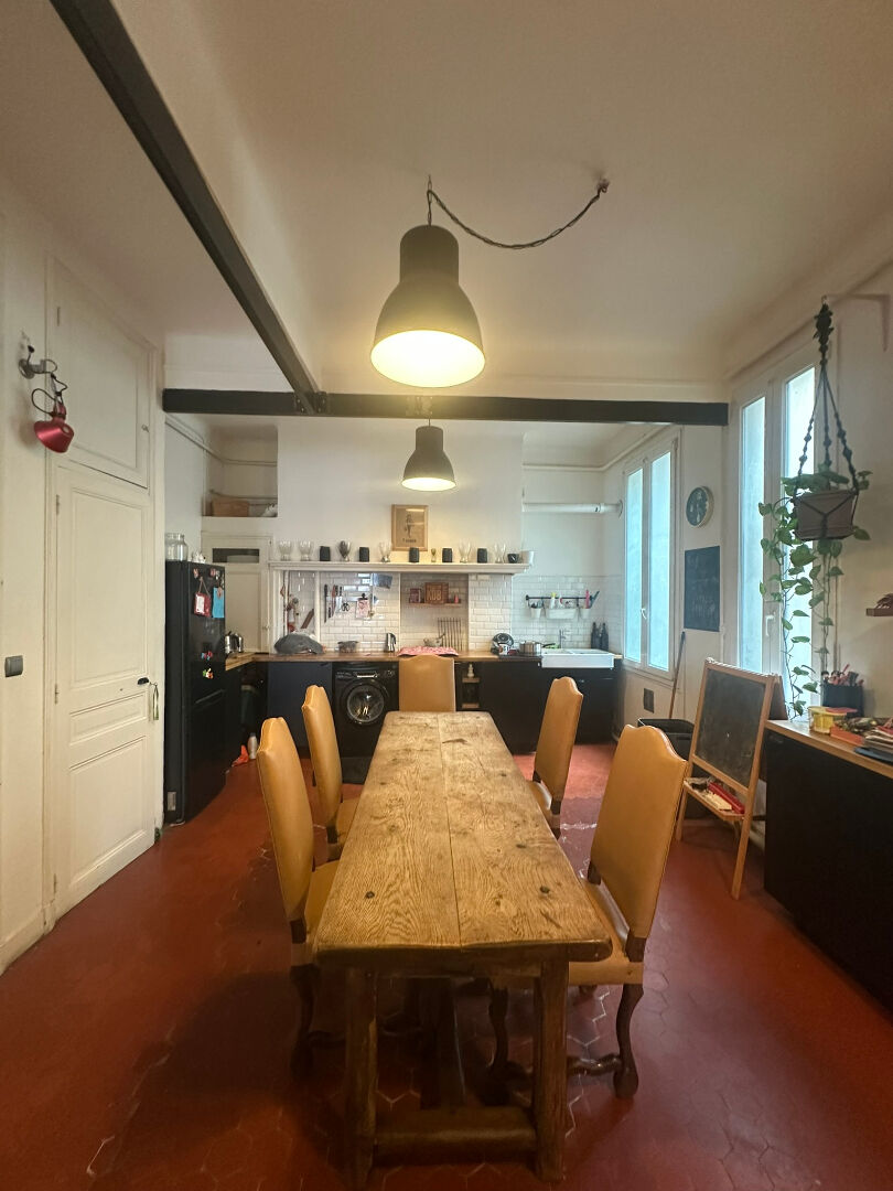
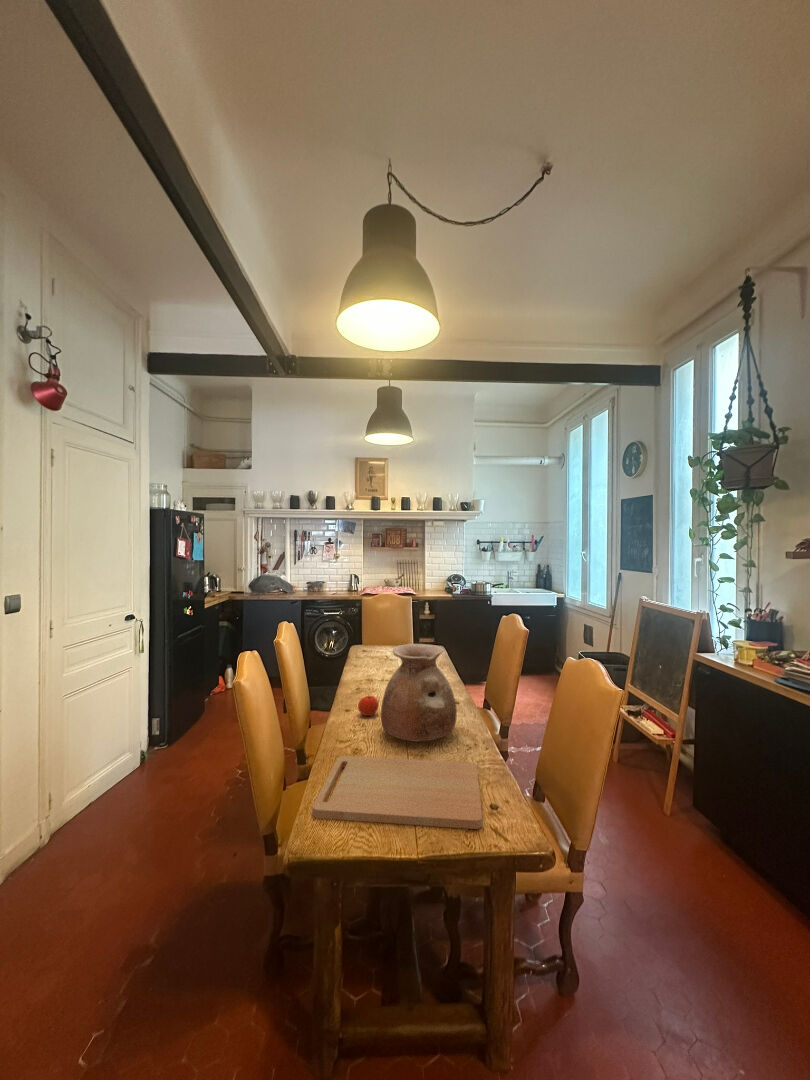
+ cutting board [311,755,483,830]
+ apple [357,694,380,717]
+ vase [380,643,458,743]
